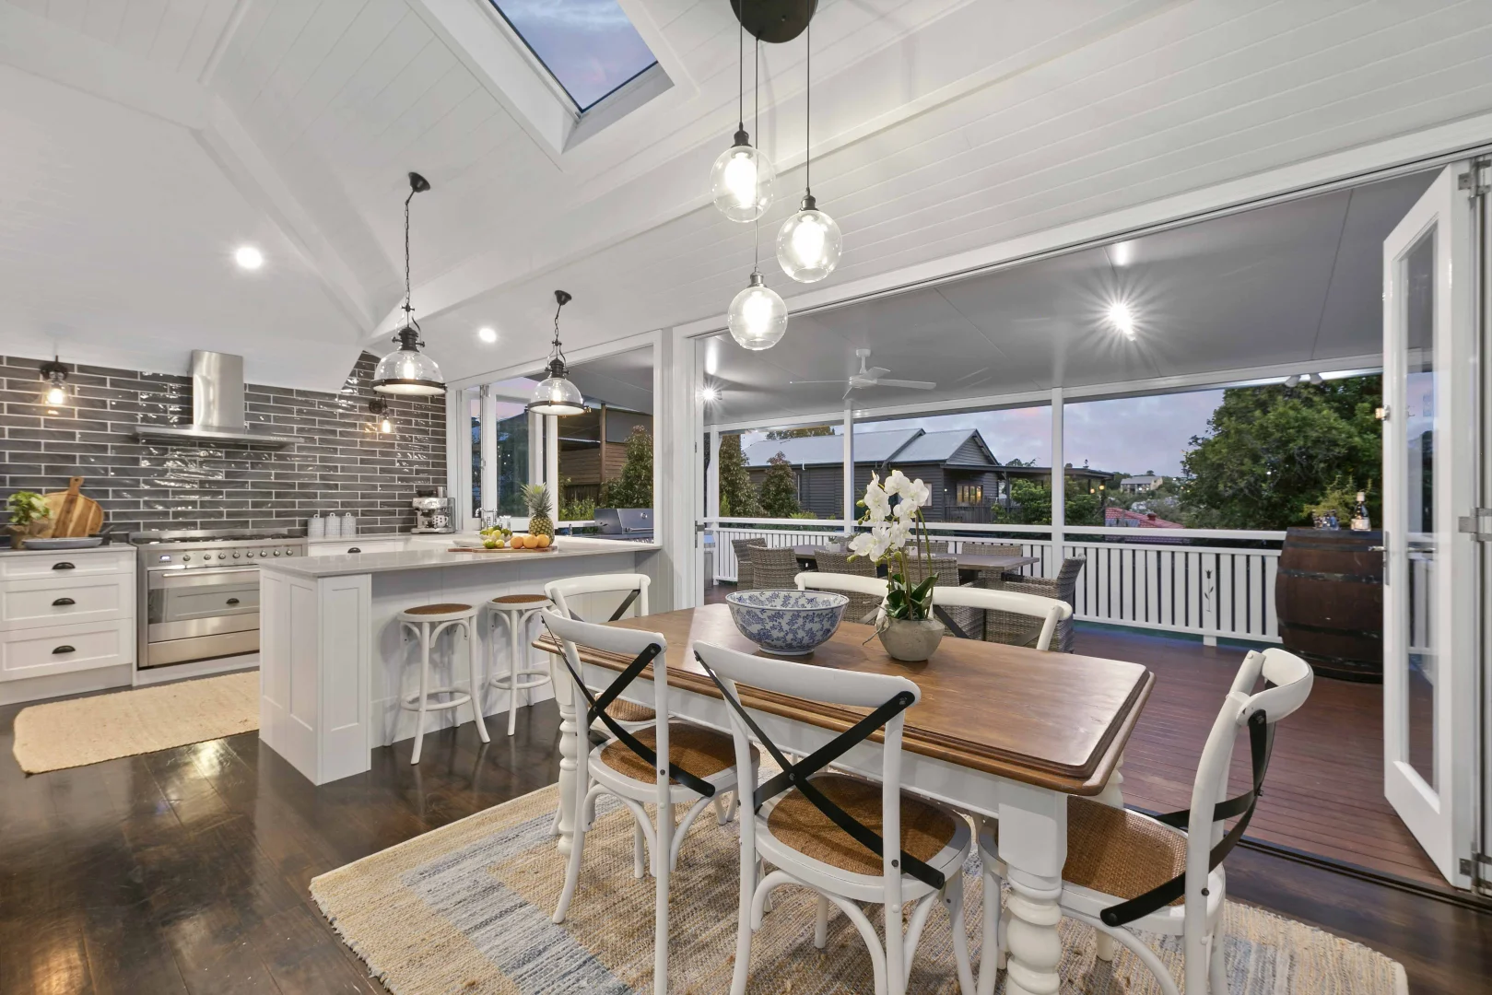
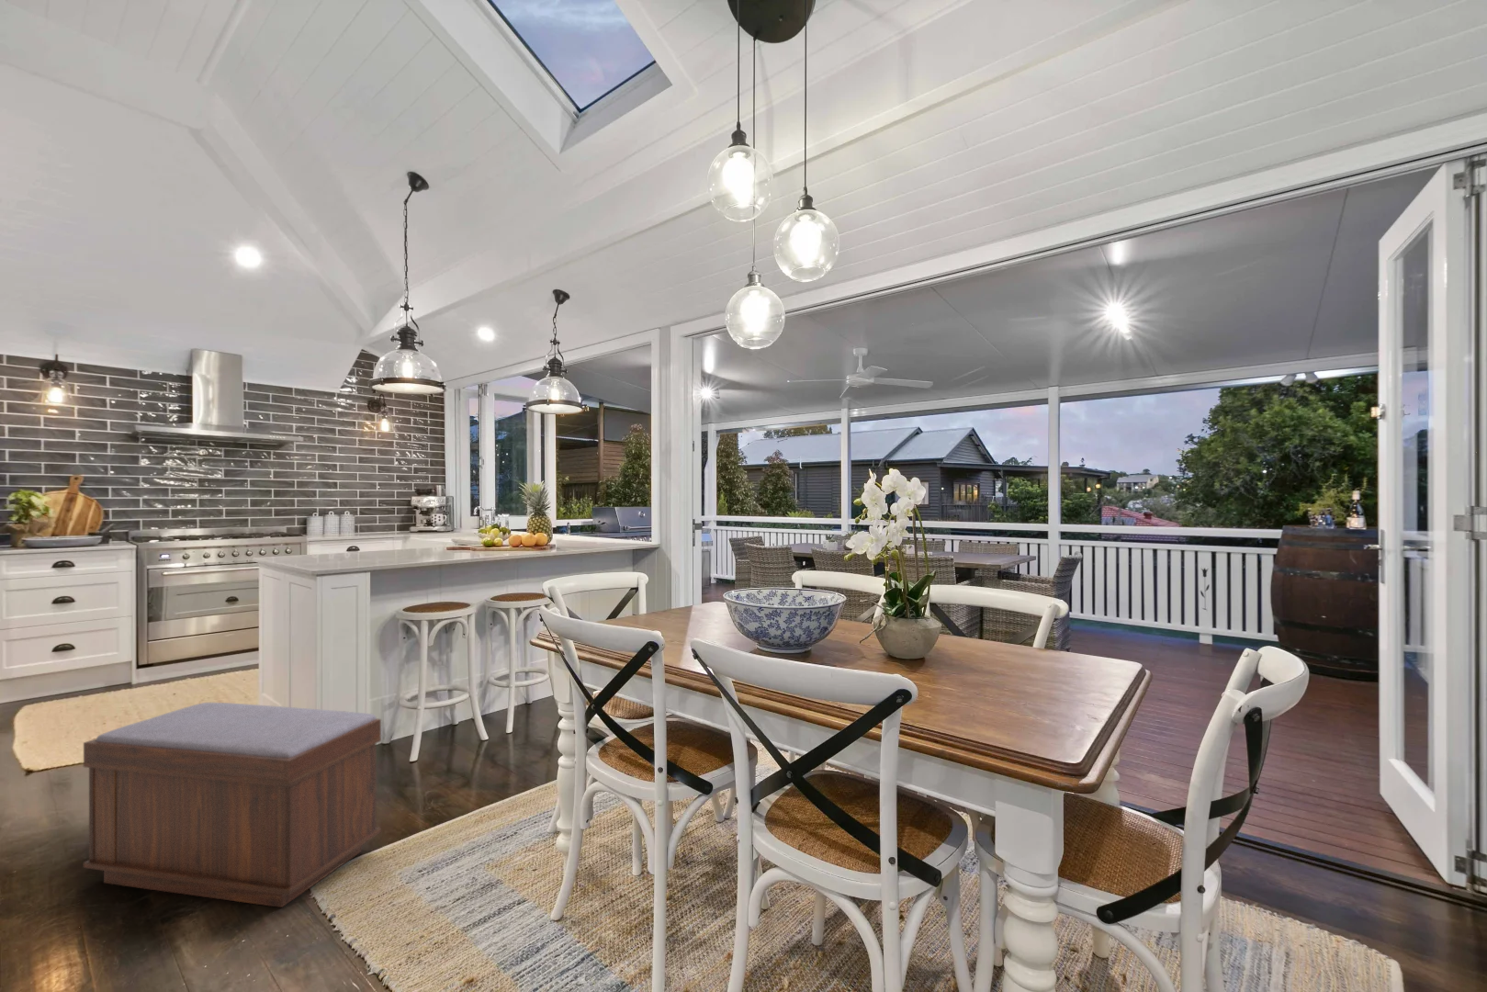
+ bench [83,702,382,909]
